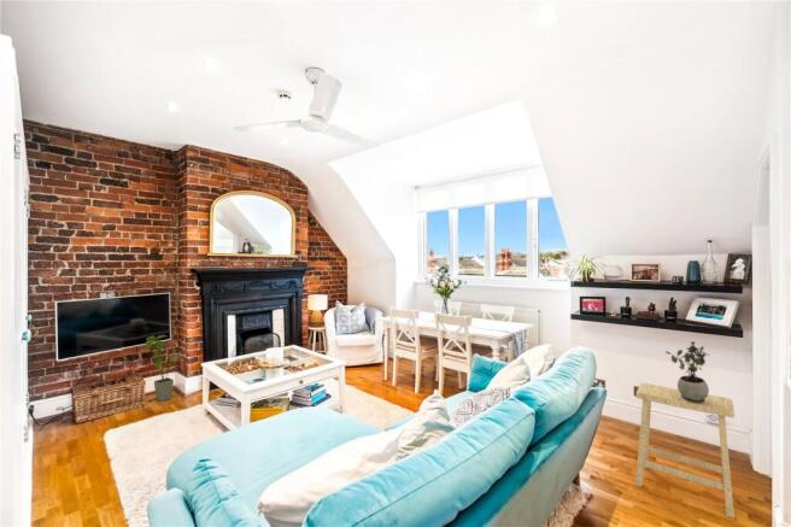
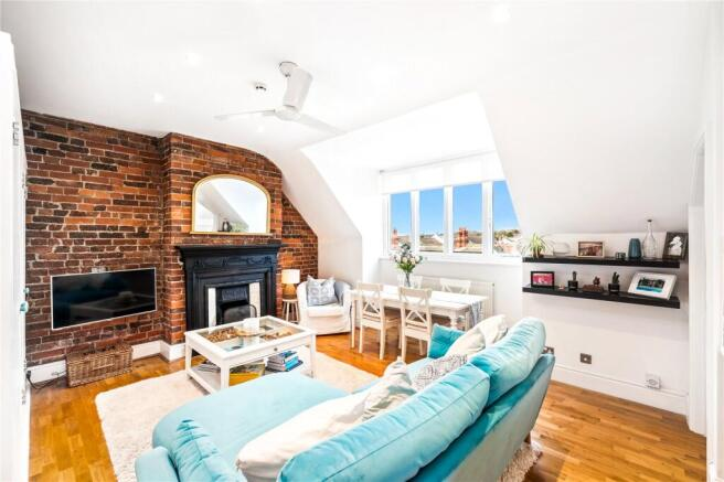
- stool [634,382,736,520]
- potted plant [664,340,711,403]
- house plant [145,334,184,403]
